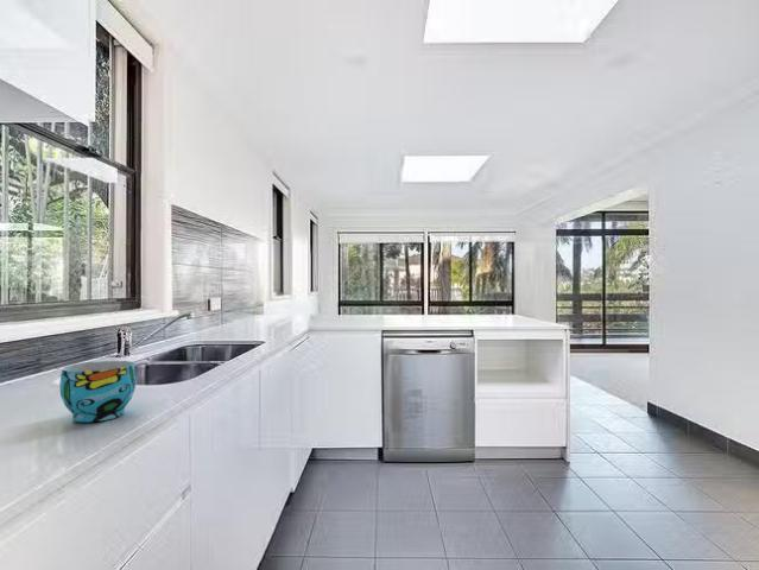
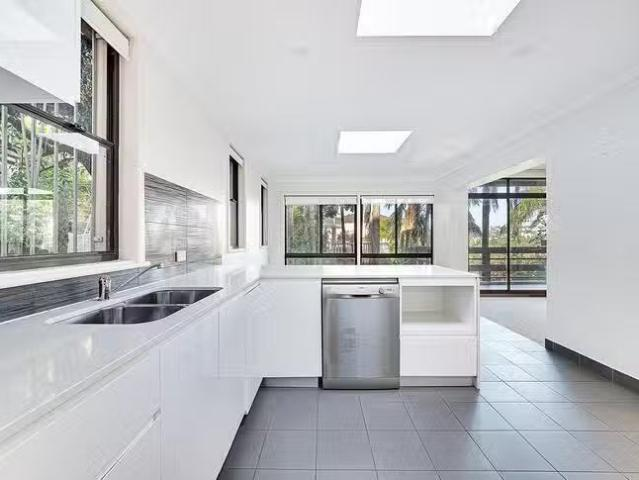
- cup [58,360,137,423]
